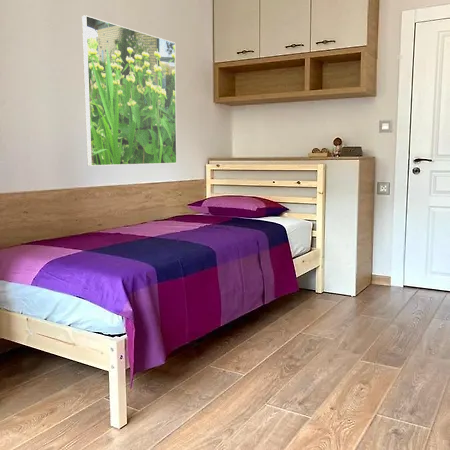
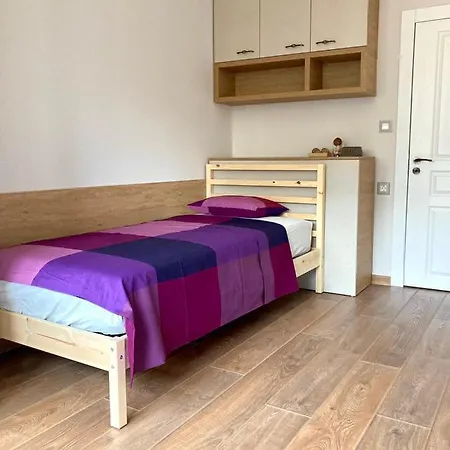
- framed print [81,14,178,167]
